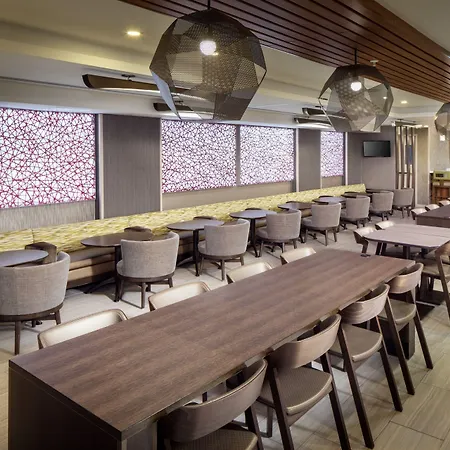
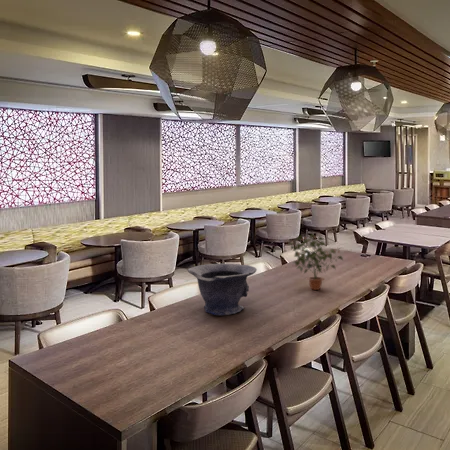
+ potted plant [288,233,344,291]
+ decorative bowl [187,263,258,316]
